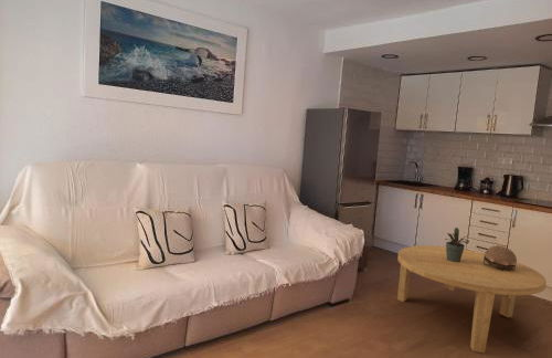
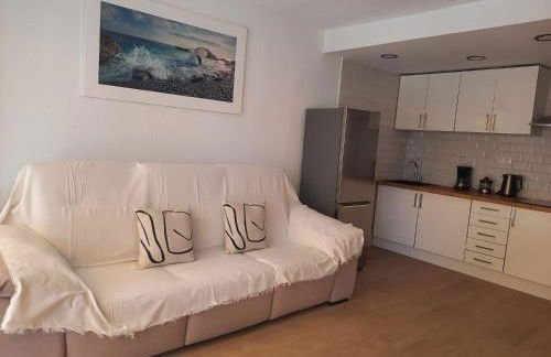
- decorative bowl [484,245,518,271]
- potted plant [444,227,470,262]
- coffee table [396,244,548,354]
